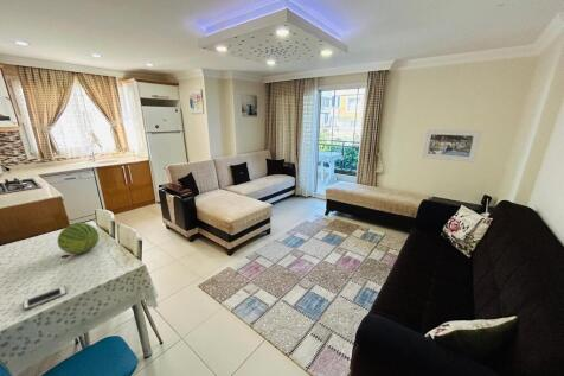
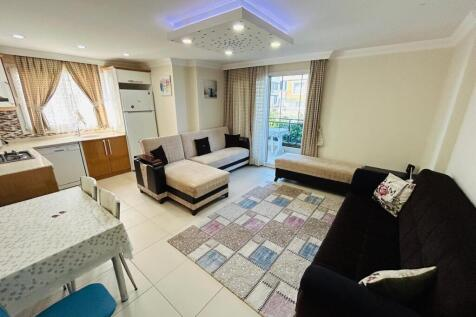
- fruit [57,222,100,255]
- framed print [421,128,482,164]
- cell phone [21,285,68,311]
